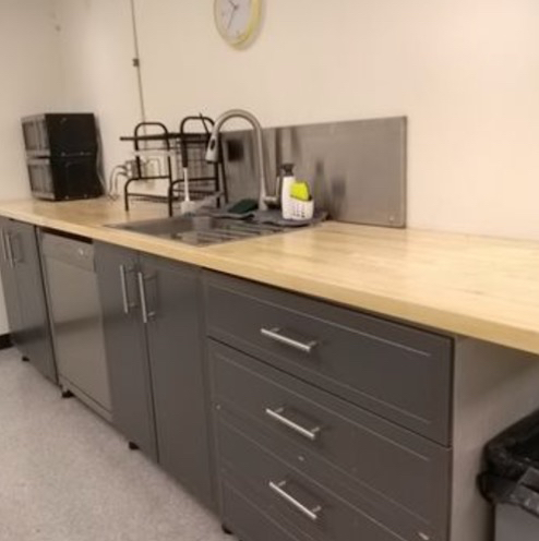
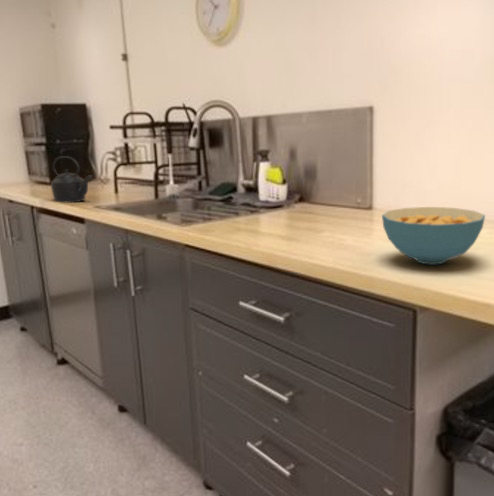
+ kettle [50,155,94,204]
+ cereal bowl [381,206,486,266]
